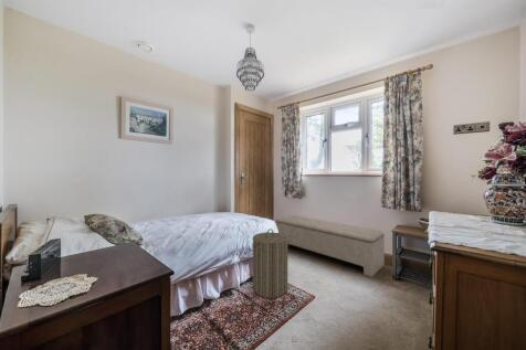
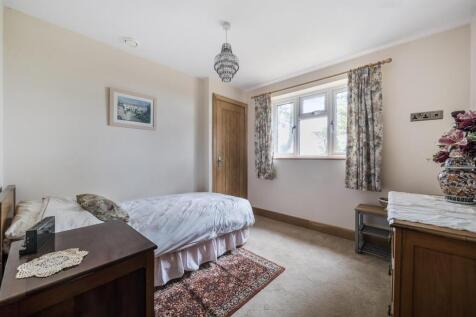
- bench [274,214,386,278]
- laundry hamper [252,227,288,299]
